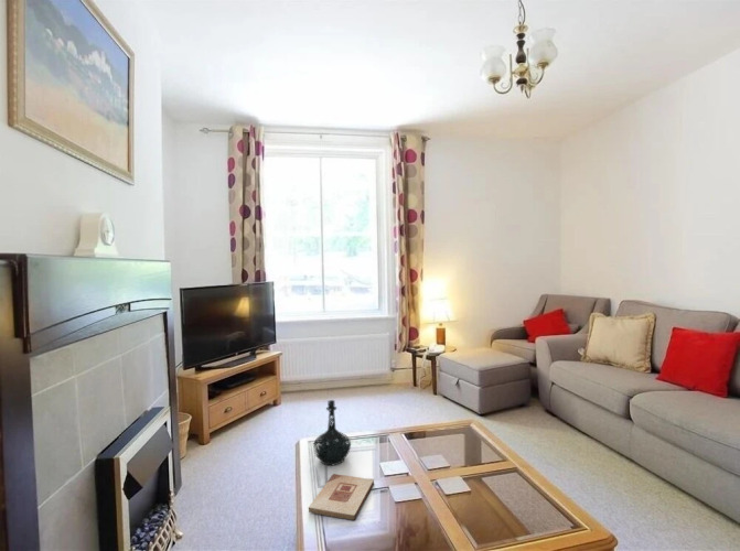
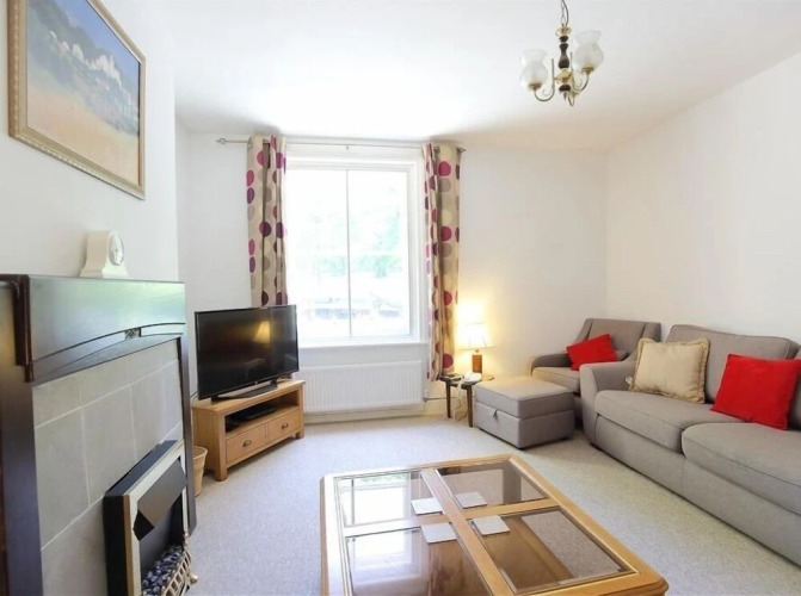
- wooden plaque [308,473,375,522]
- bottle [312,399,352,466]
